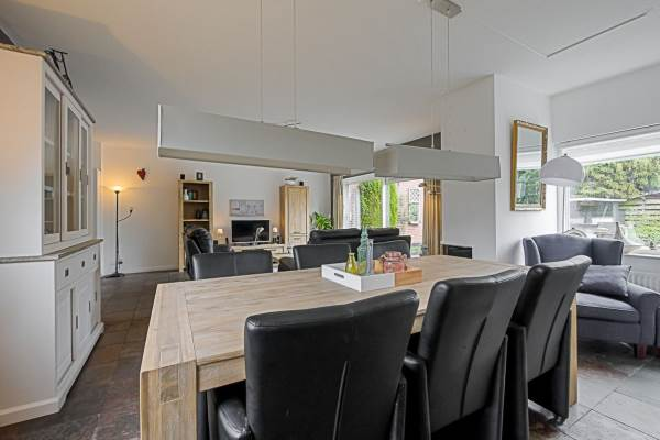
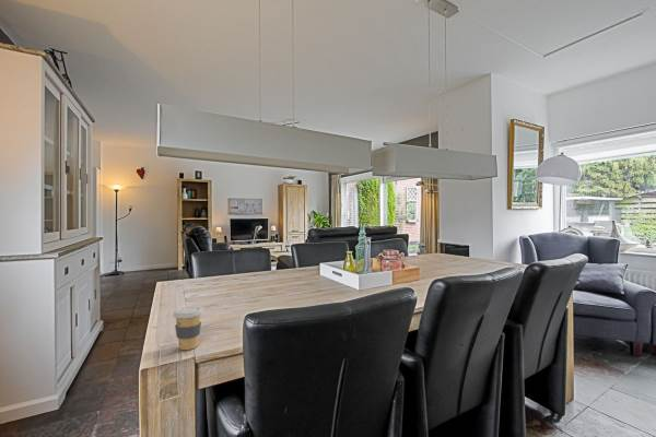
+ coffee cup [173,306,204,351]
